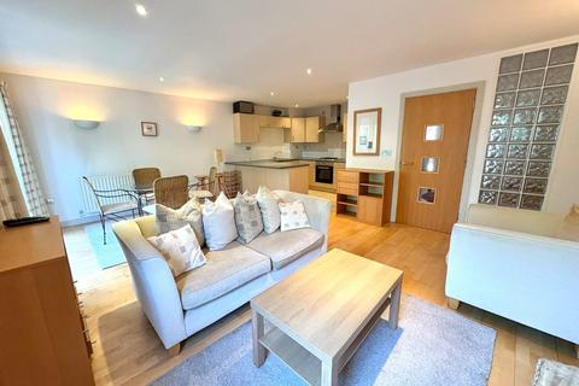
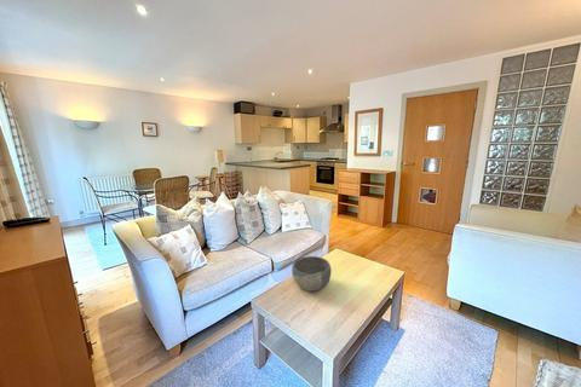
+ bowl [290,255,333,293]
